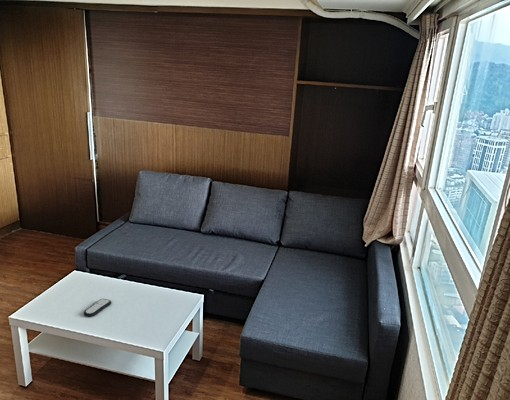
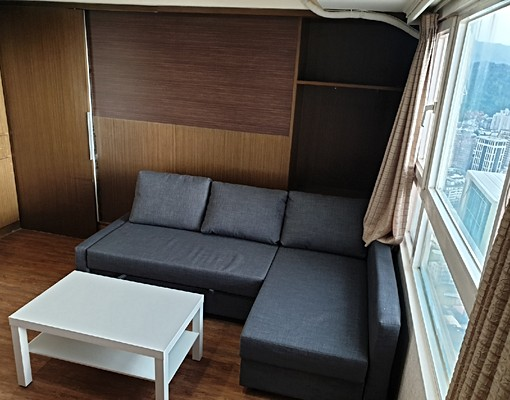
- remote control [83,298,112,318]
